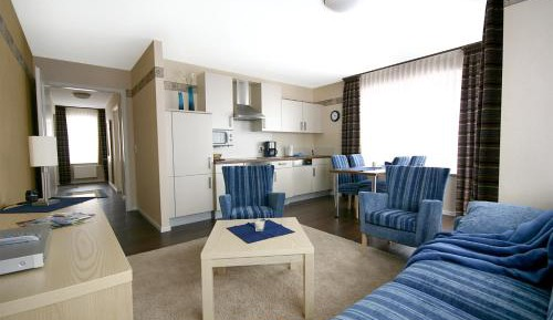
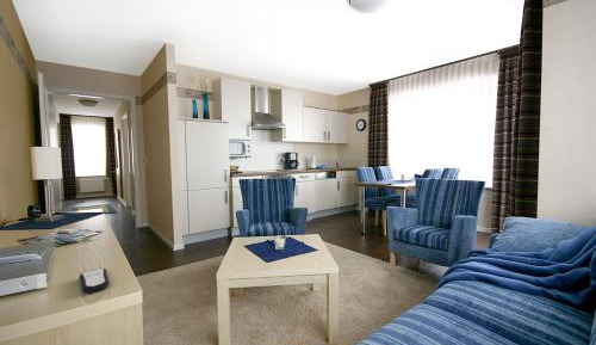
+ remote control [79,267,110,294]
